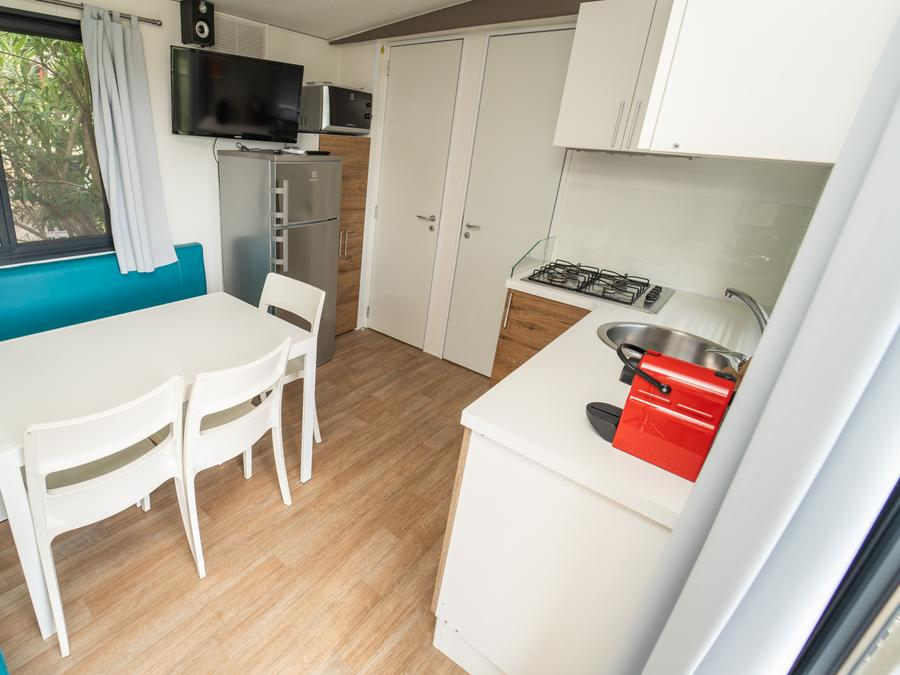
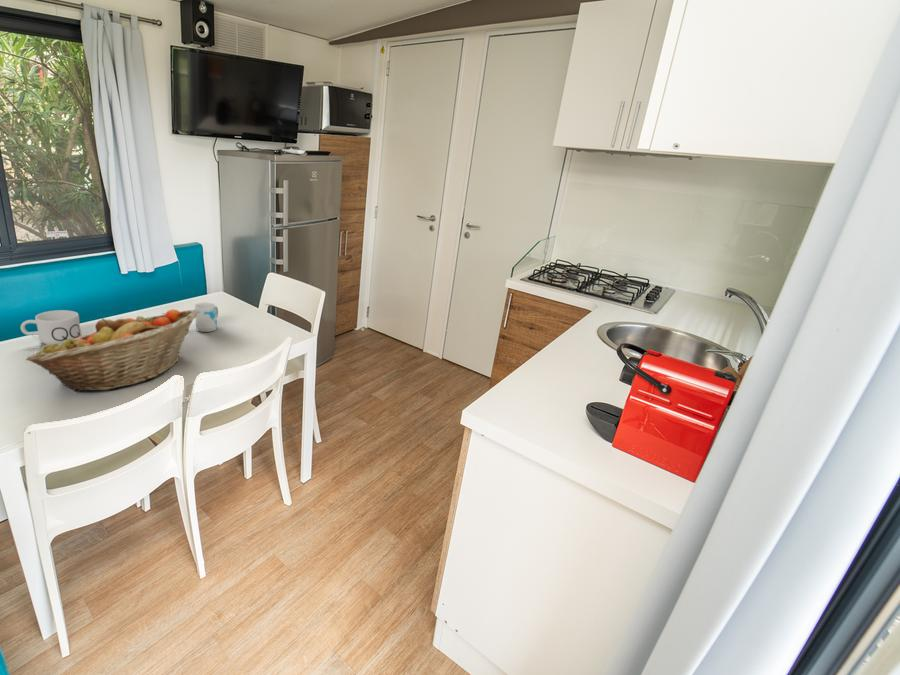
+ fruit basket [25,308,198,393]
+ mug [194,301,219,333]
+ mug [20,309,83,345]
